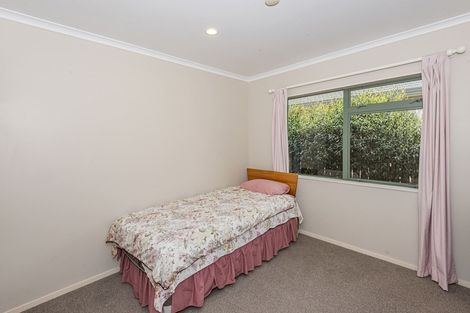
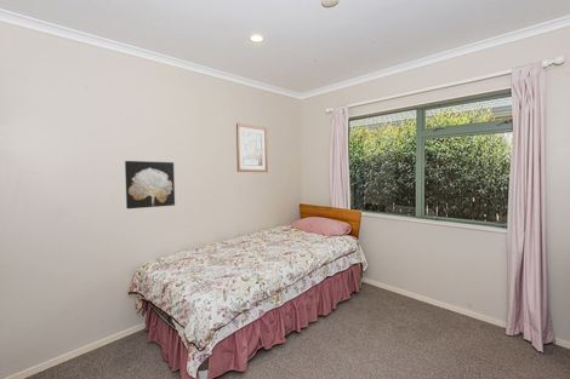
+ wall art [235,122,269,173]
+ wall art [124,160,176,209]
